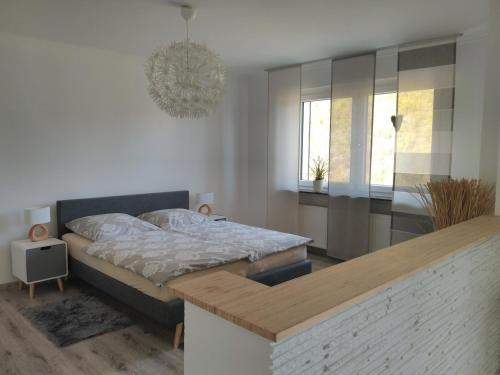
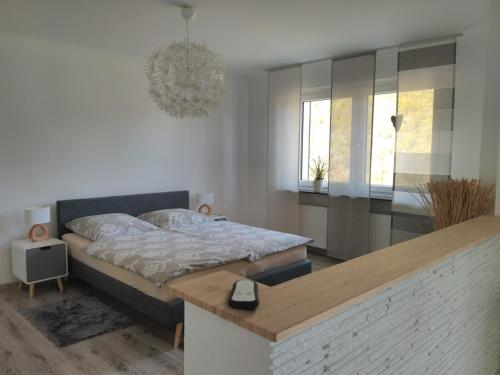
+ remote control [227,279,260,310]
